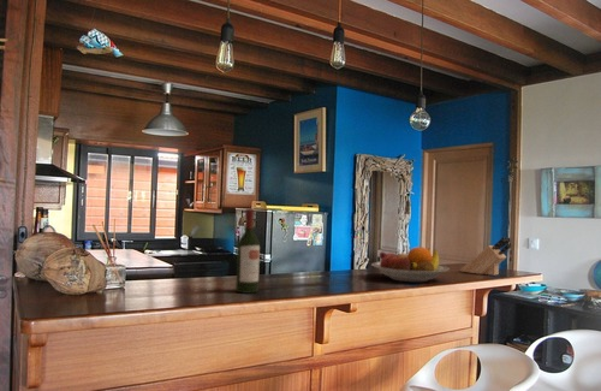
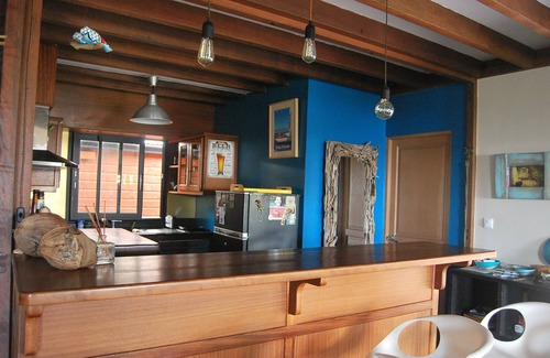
- knife block [459,236,513,277]
- wine bottle [234,208,261,295]
- fruit bowl [370,245,451,283]
